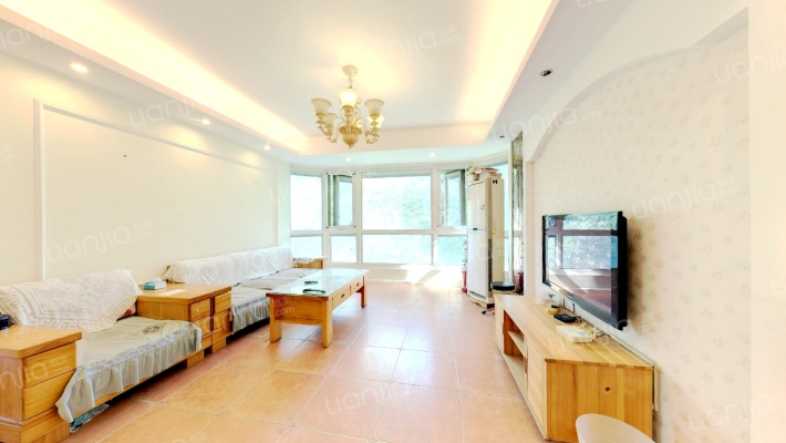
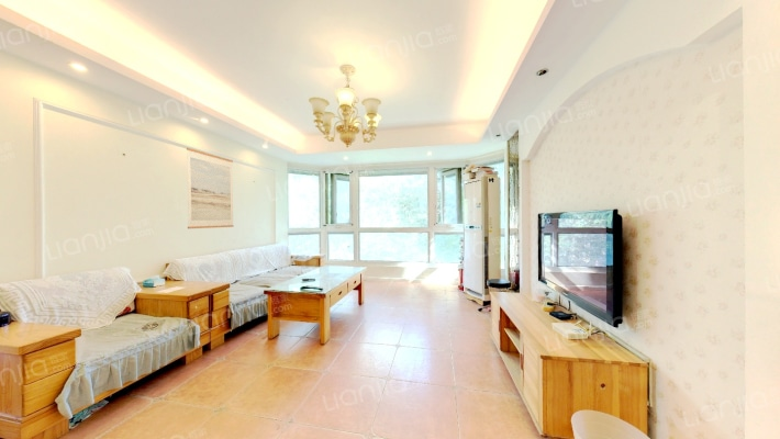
+ wall art [186,147,235,229]
